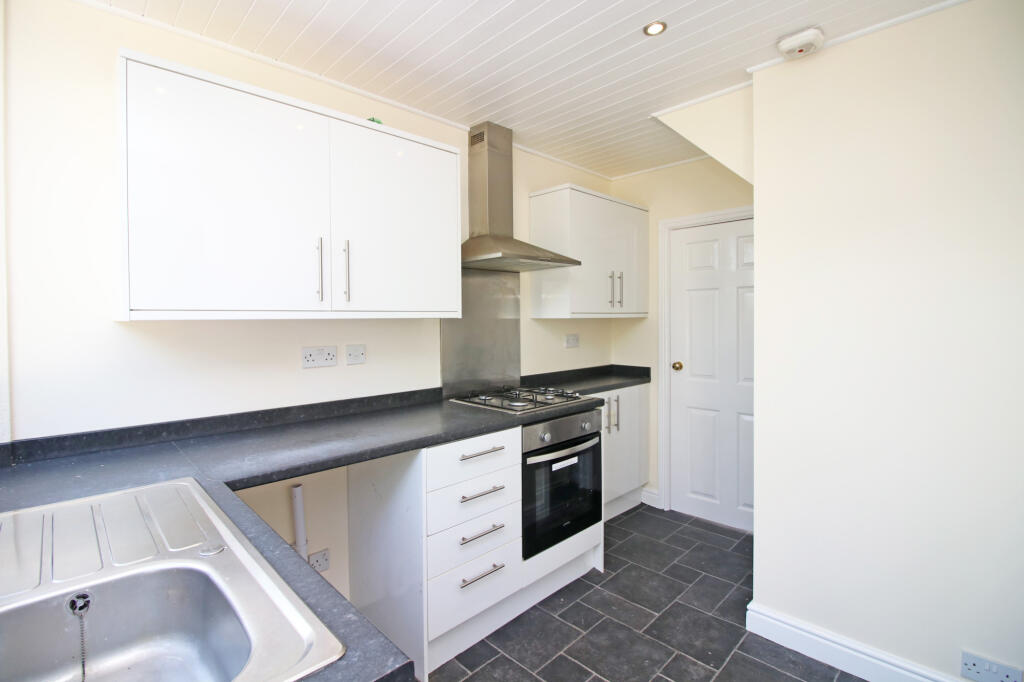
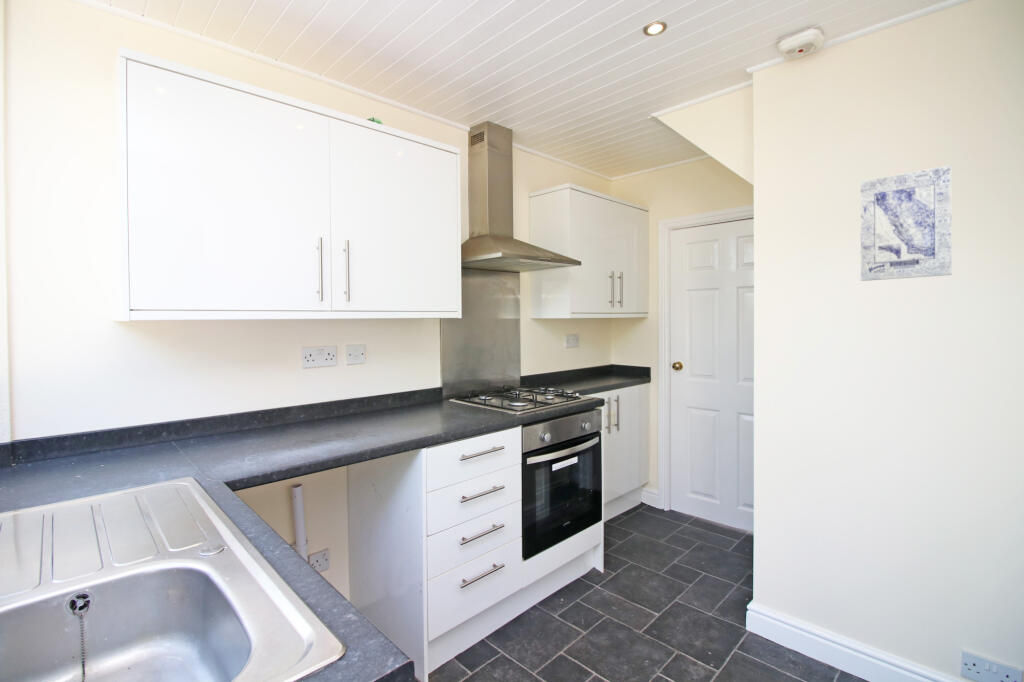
+ wall art [860,164,953,282]
